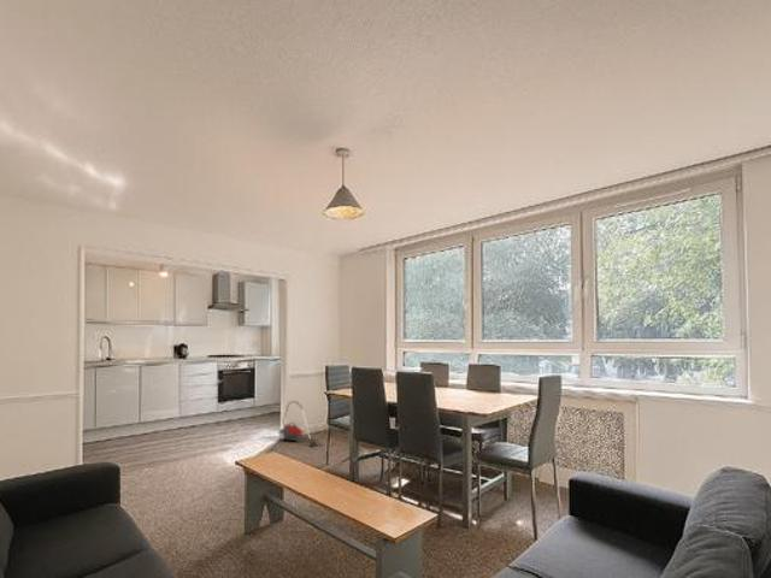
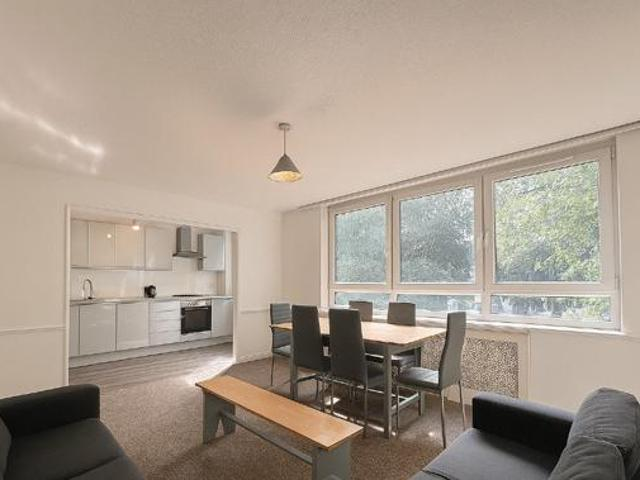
- vacuum cleaner [277,400,324,449]
